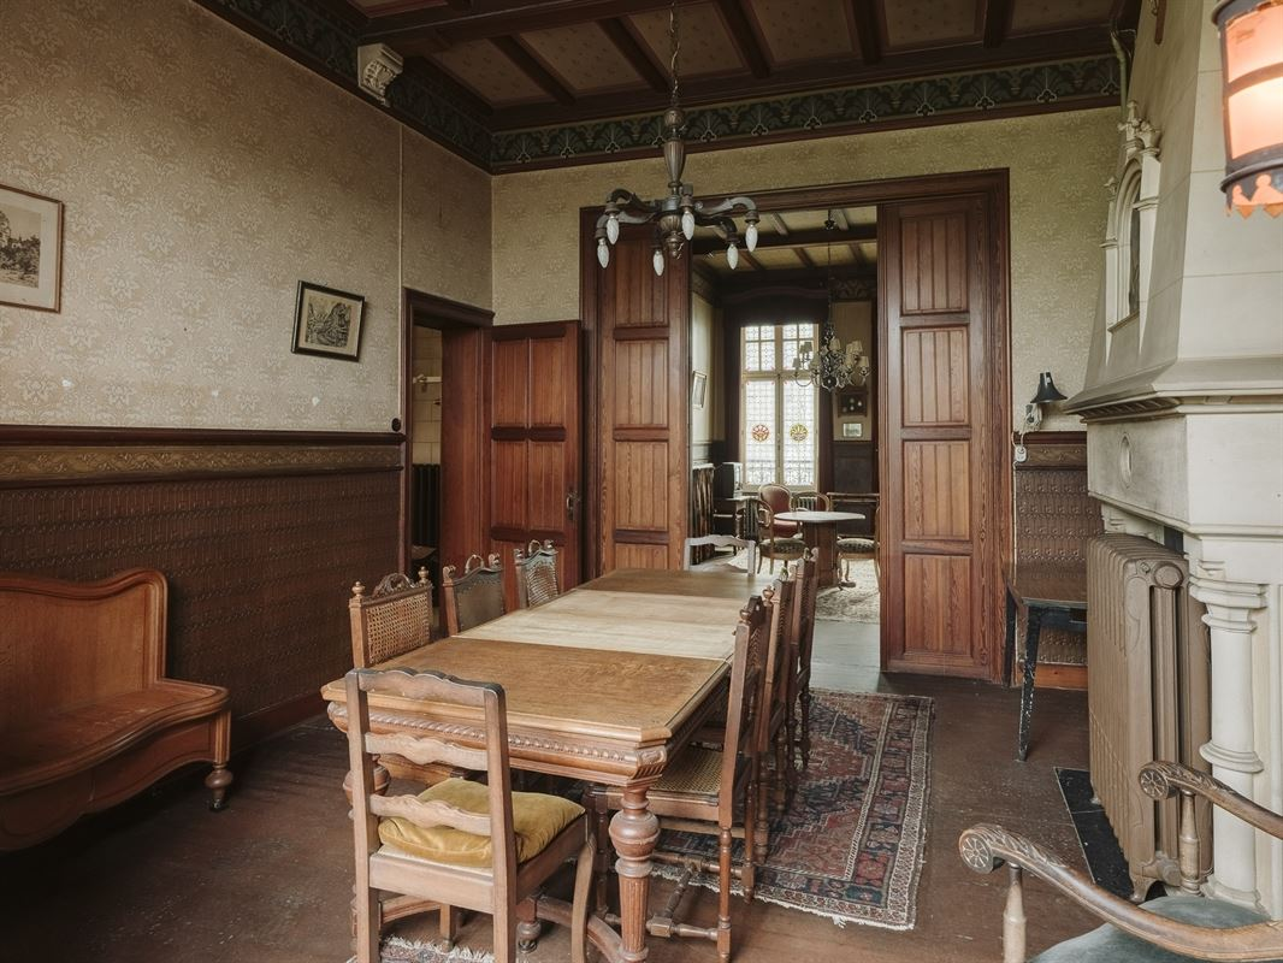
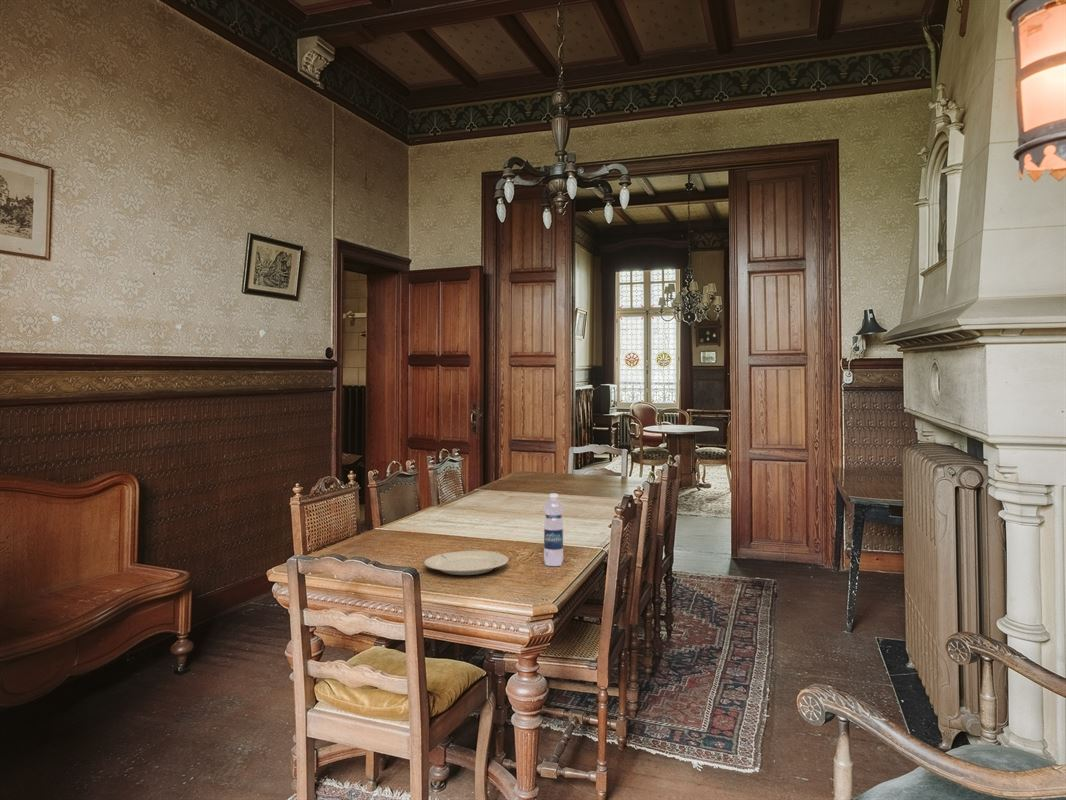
+ chinaware [423,550,510,576]
+ water bottle [543,493,564,567]
